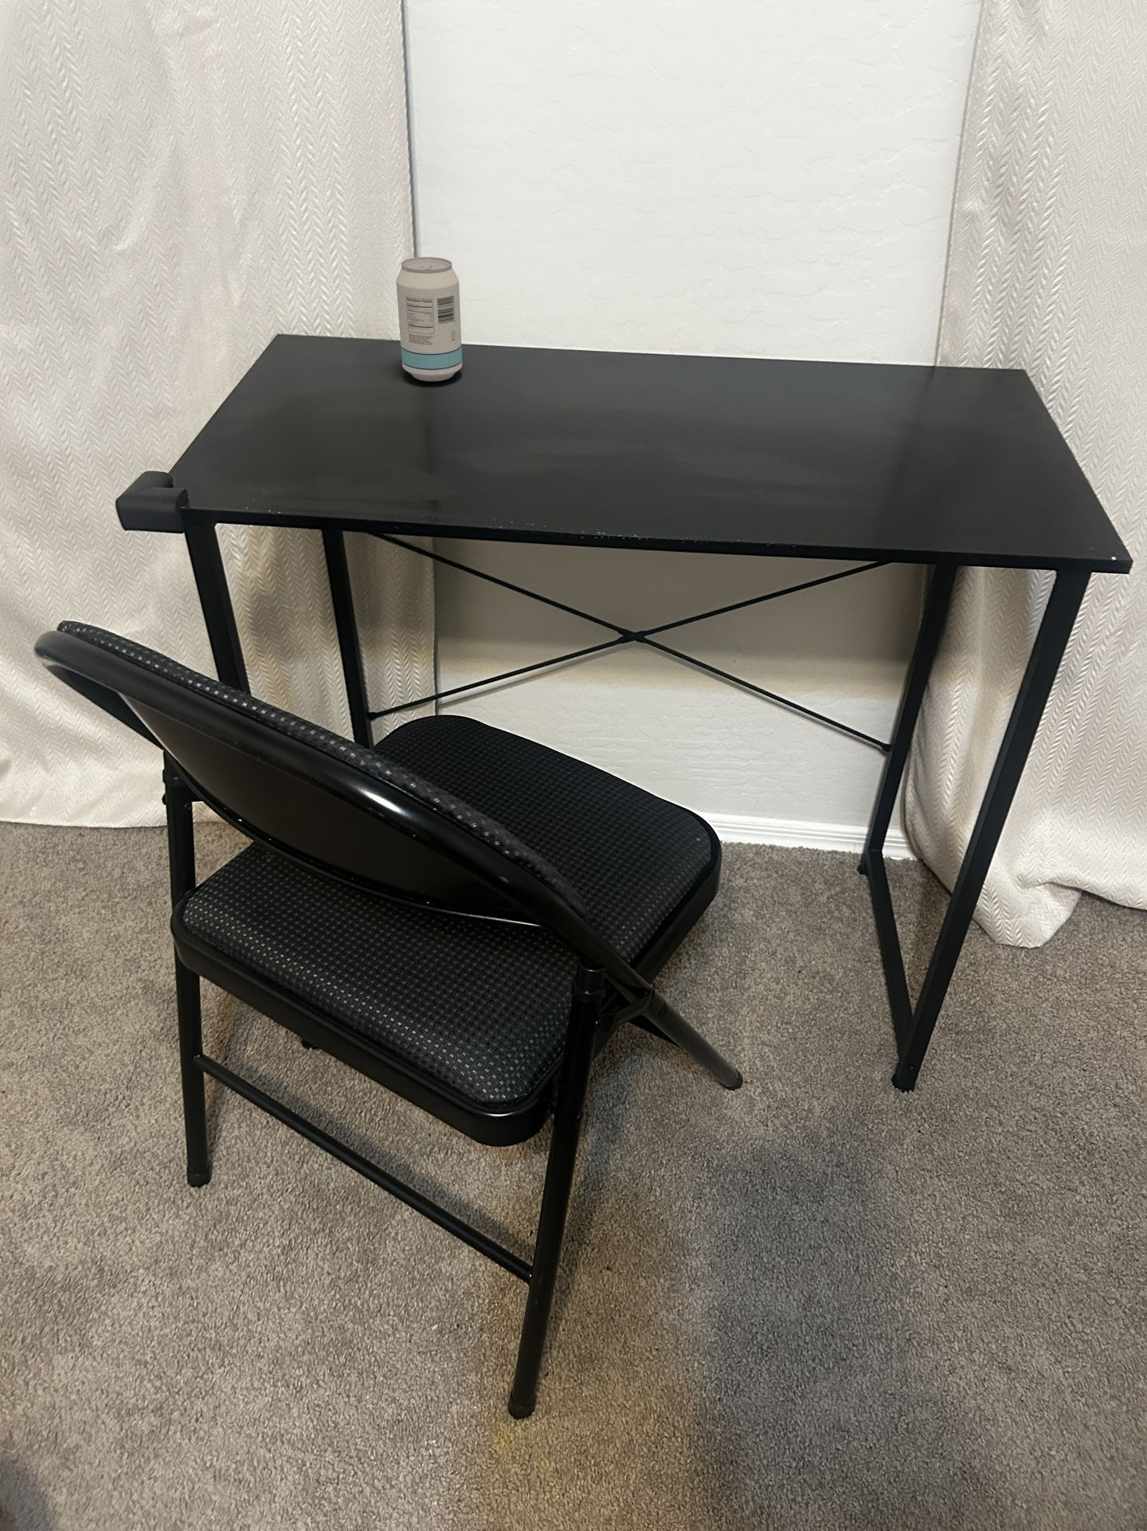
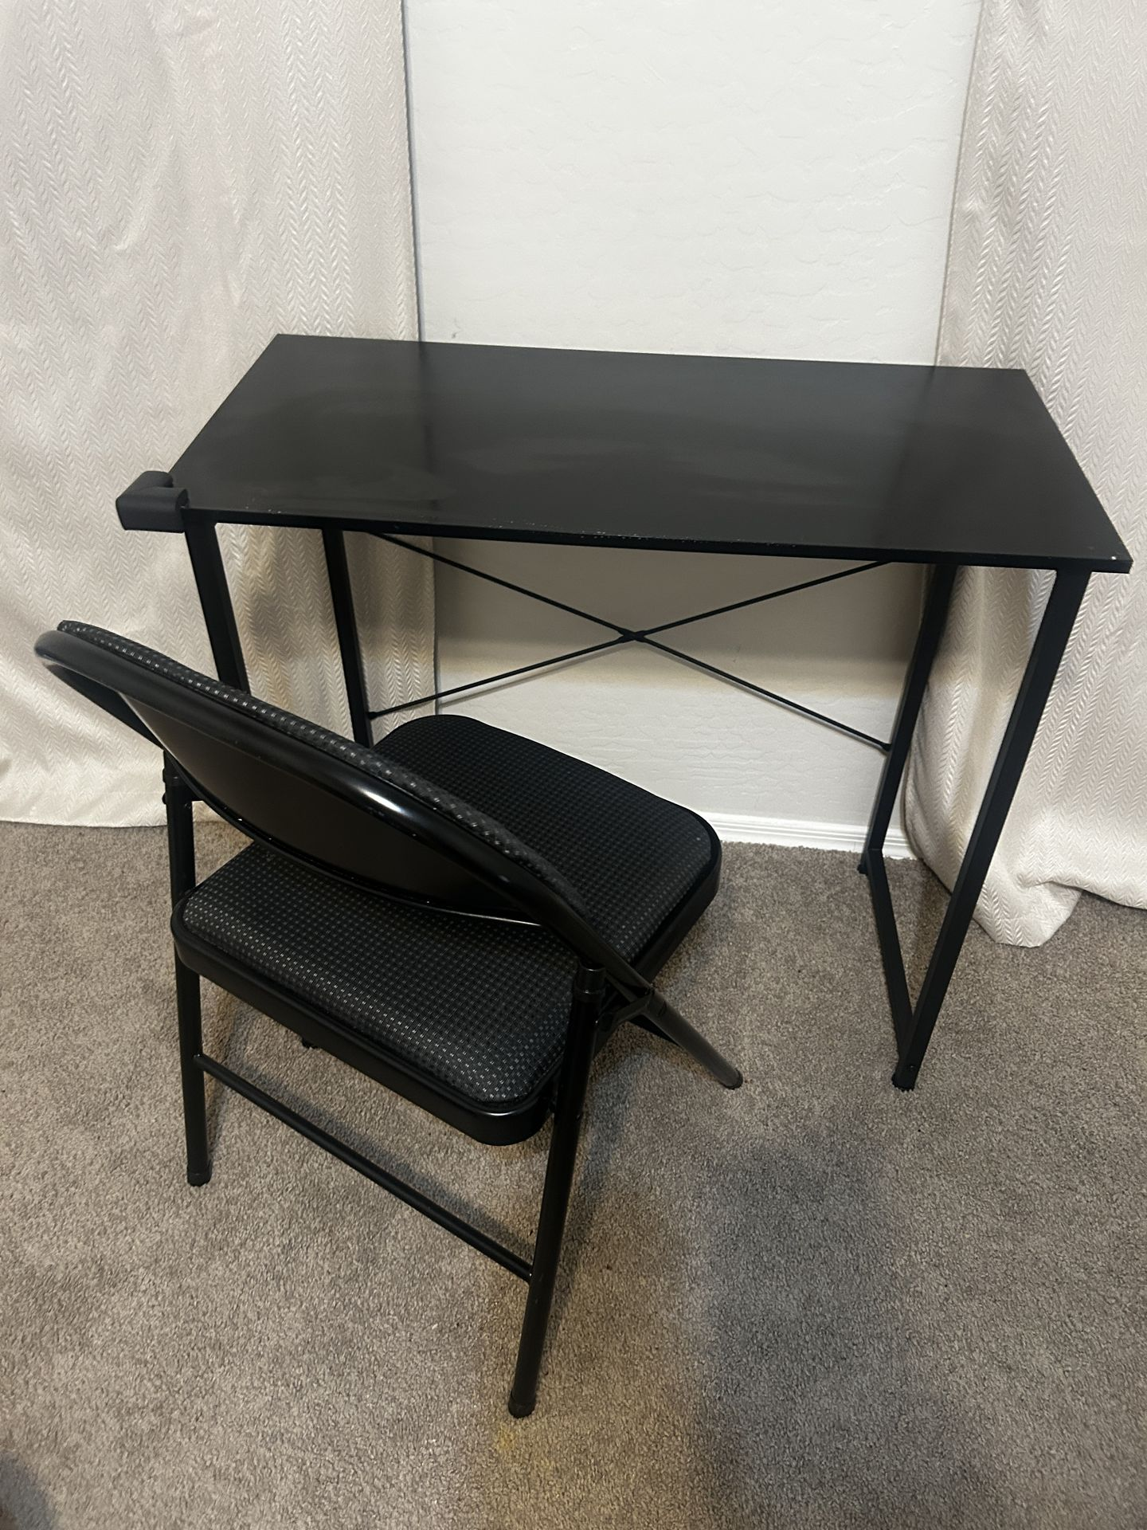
- beverage can [395,256,463,382]
